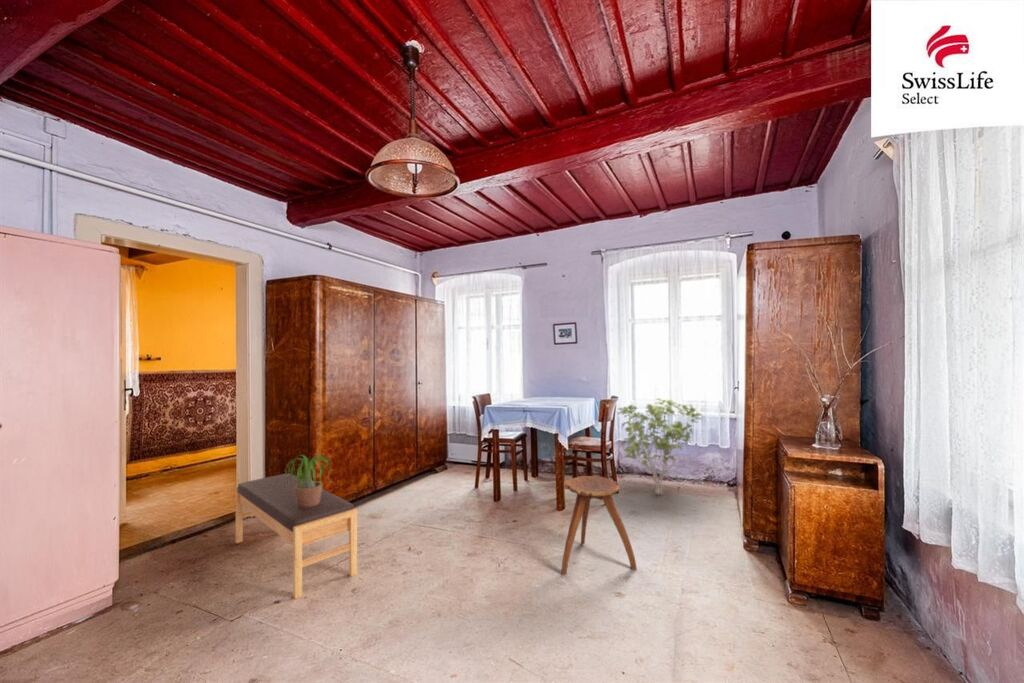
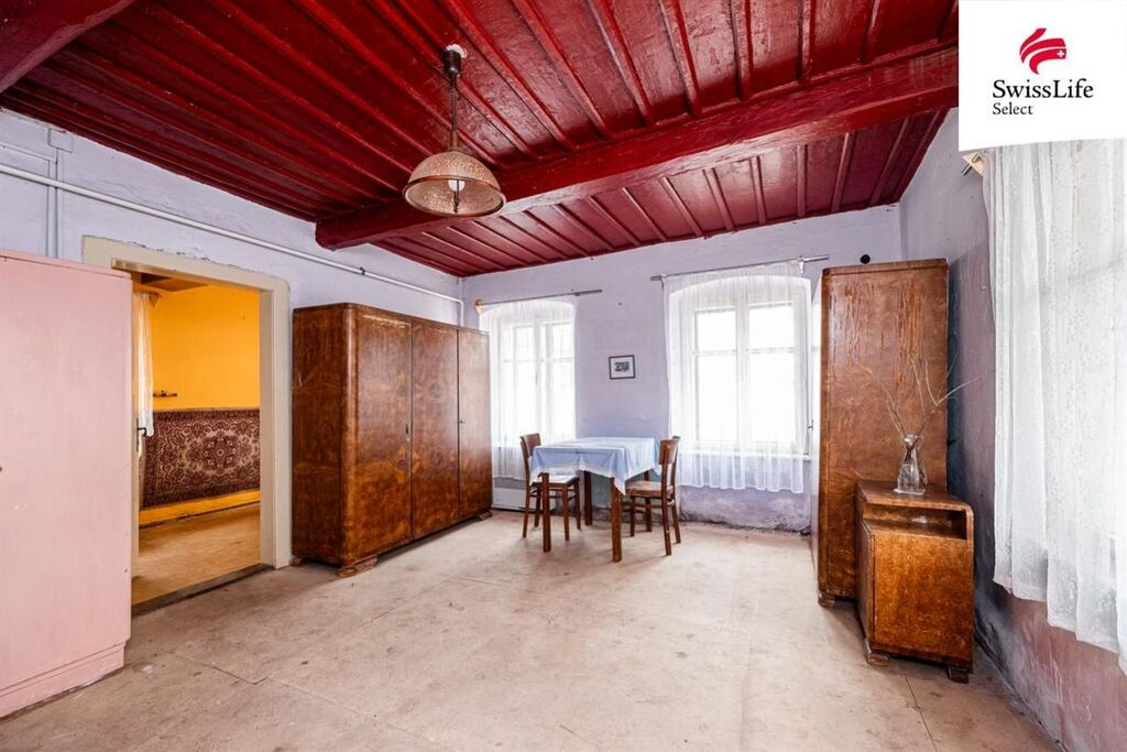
- shrub [616,397,703,496]
- bench [235,472,358,600]
- stool [560,475,638,576]
- potted plant [280,453,335,507]
